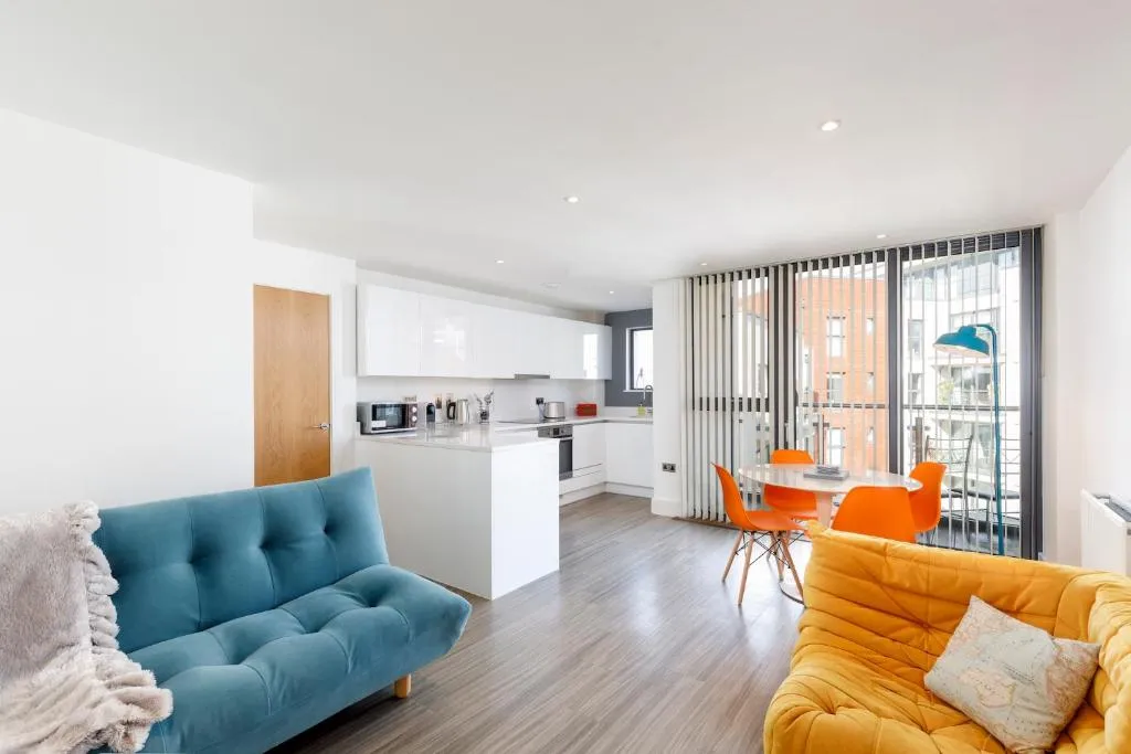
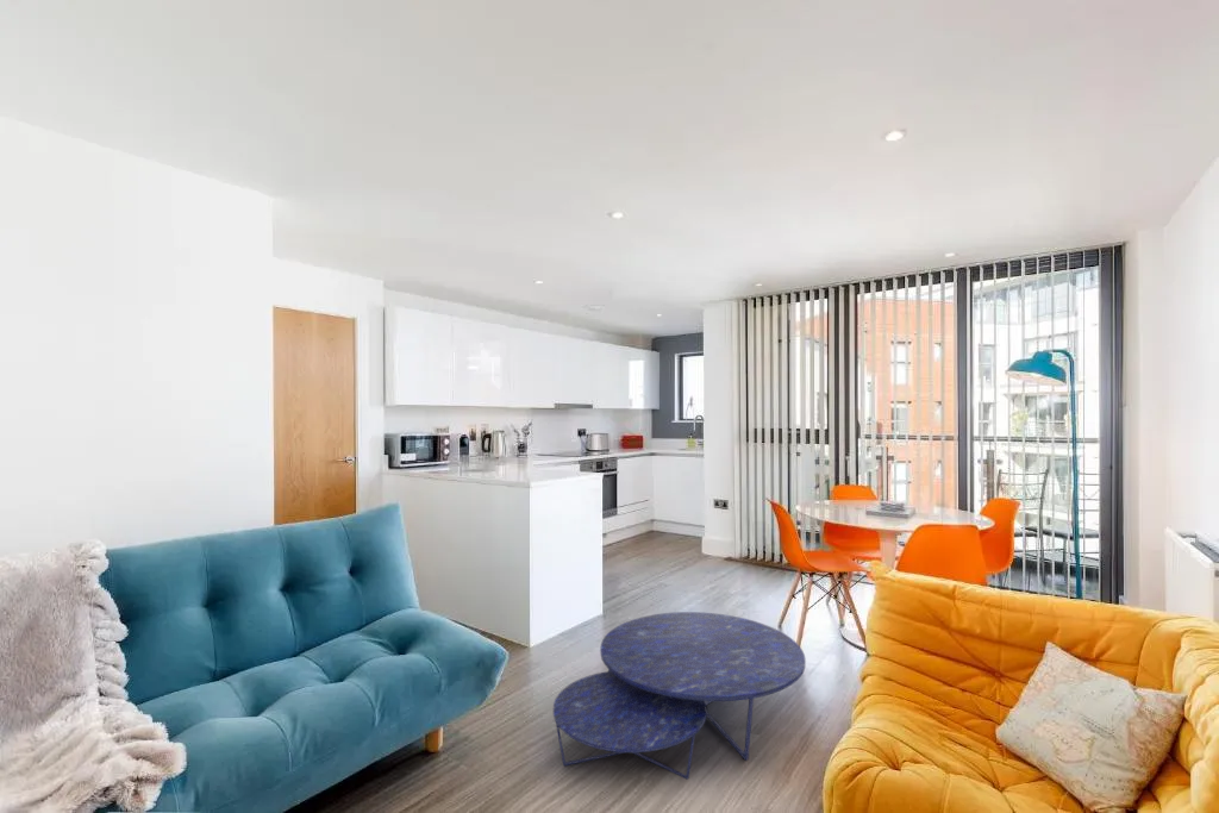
+ nesting table [552,611,807,781]
